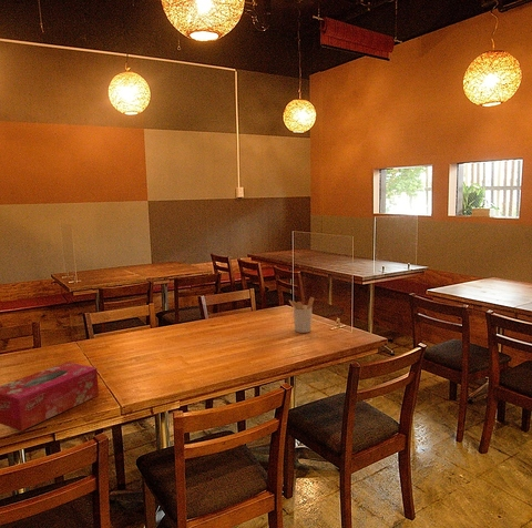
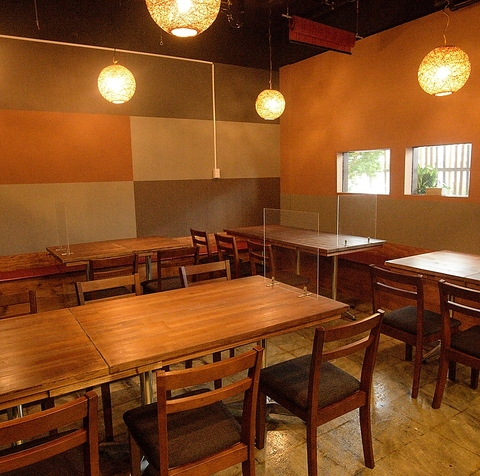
- tissue box [0,361,100,431]
- utensil holder [288,296,315,334]
